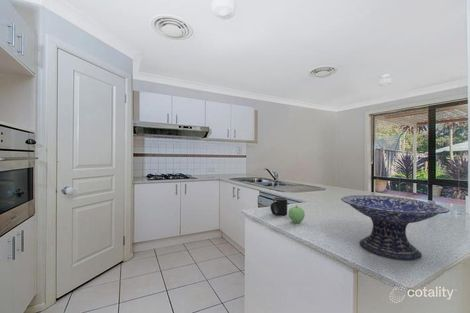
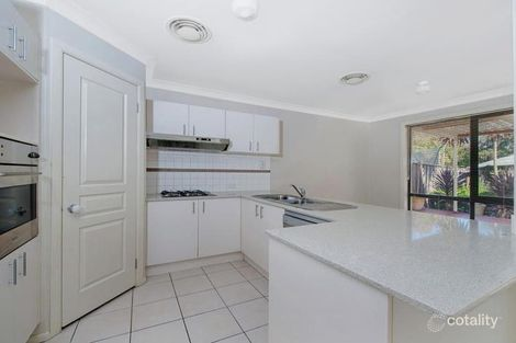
- apple [287,205,306,224]
- decorative bowl [340,194,450,261]
- mug [269,196,288,216]
